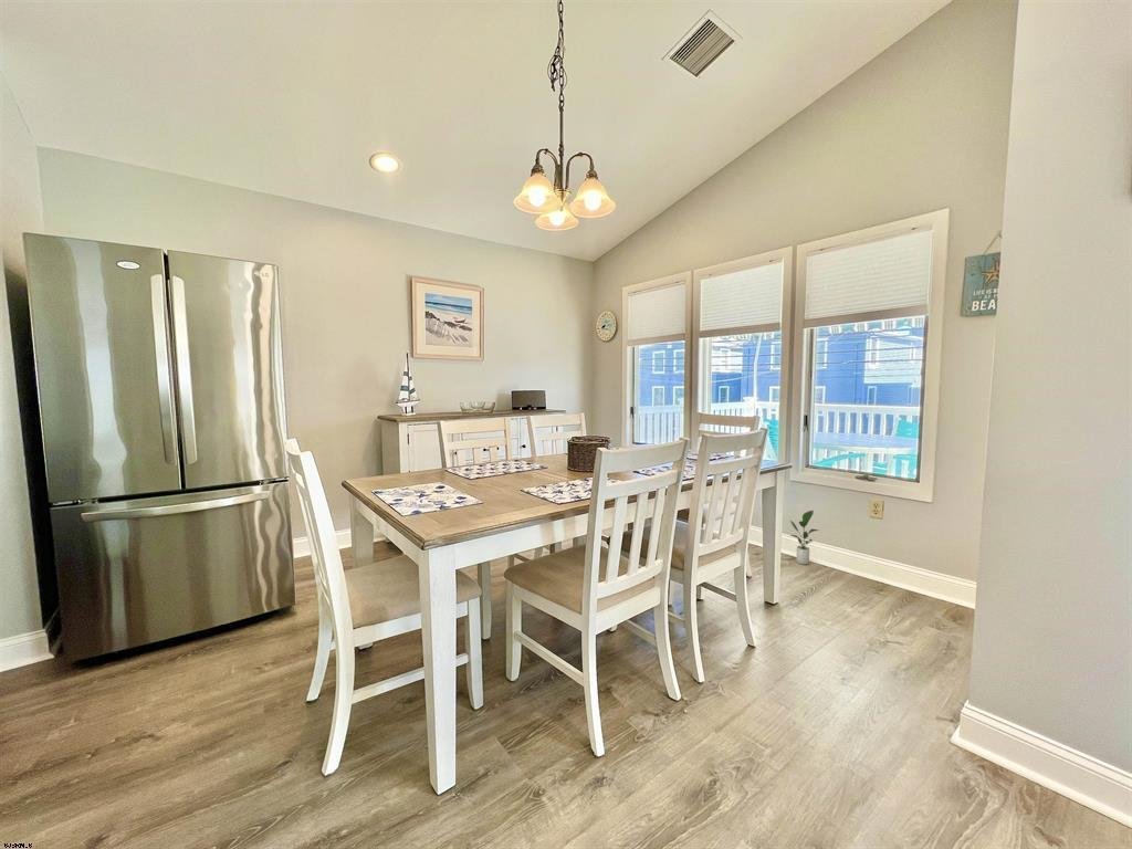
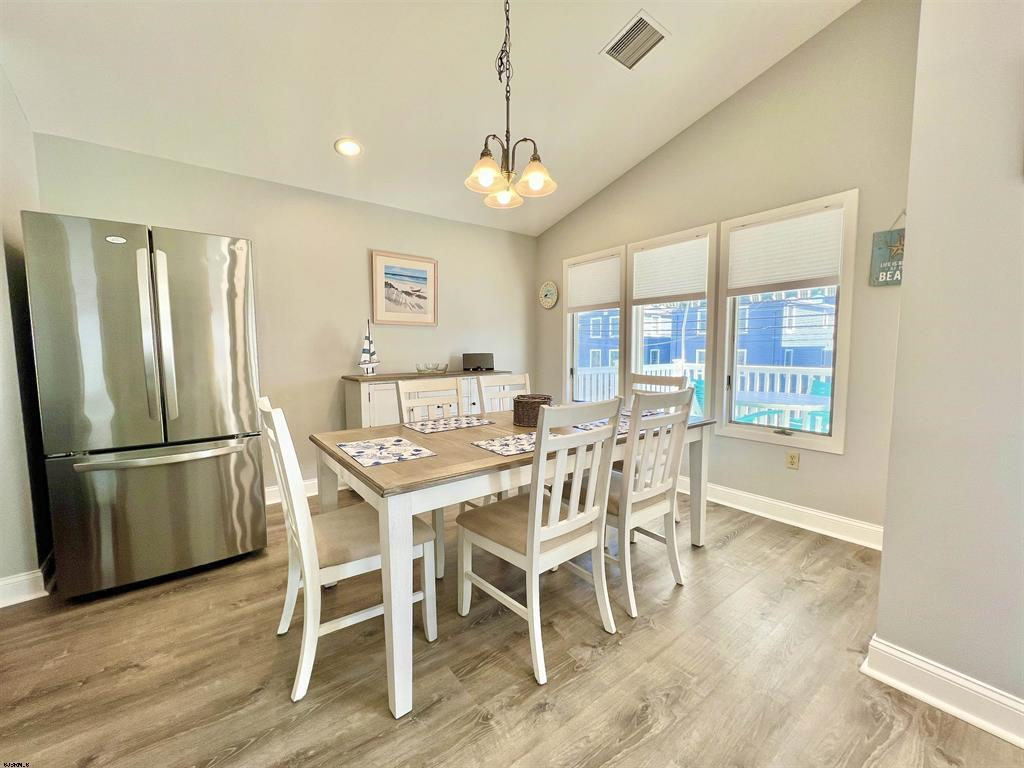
- potted plant [788,510,819,565]
